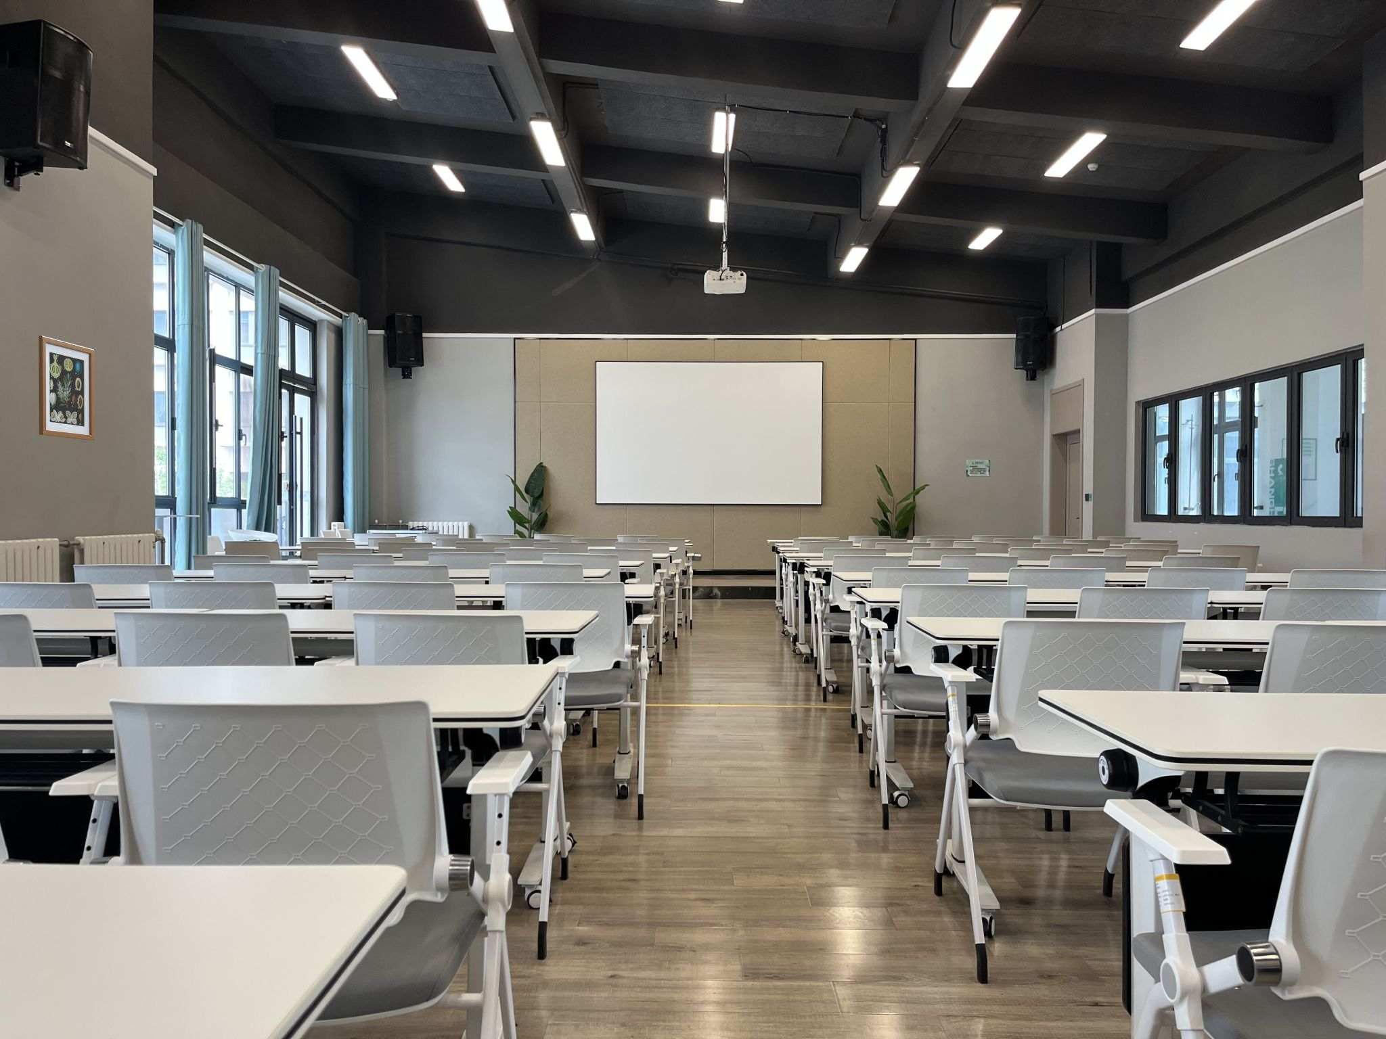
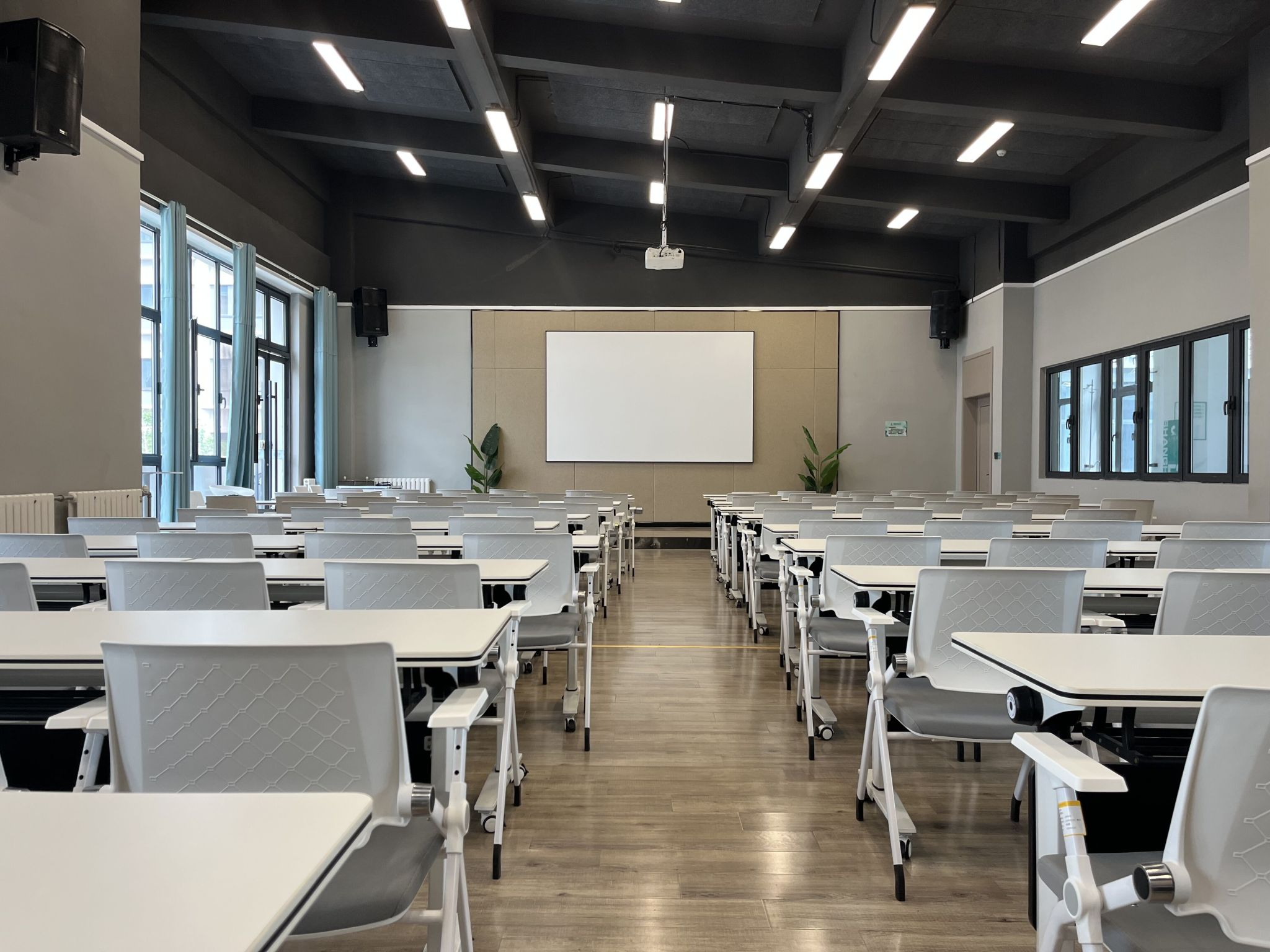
- wall art [38,335,95,441]
